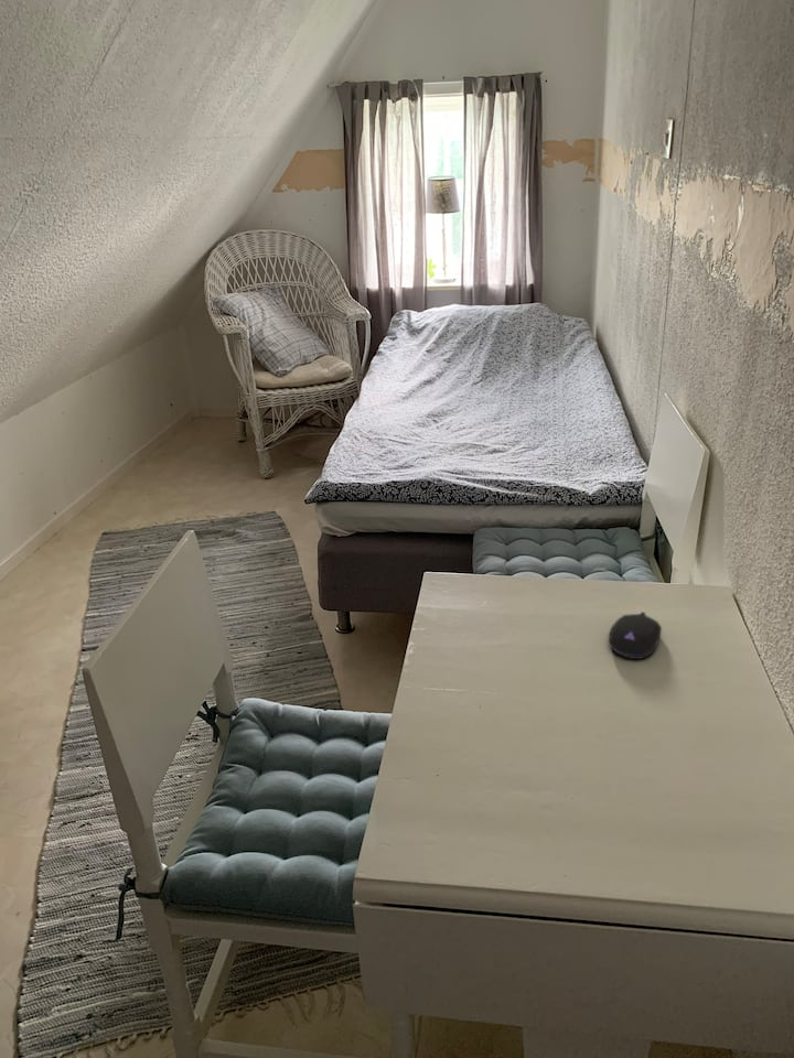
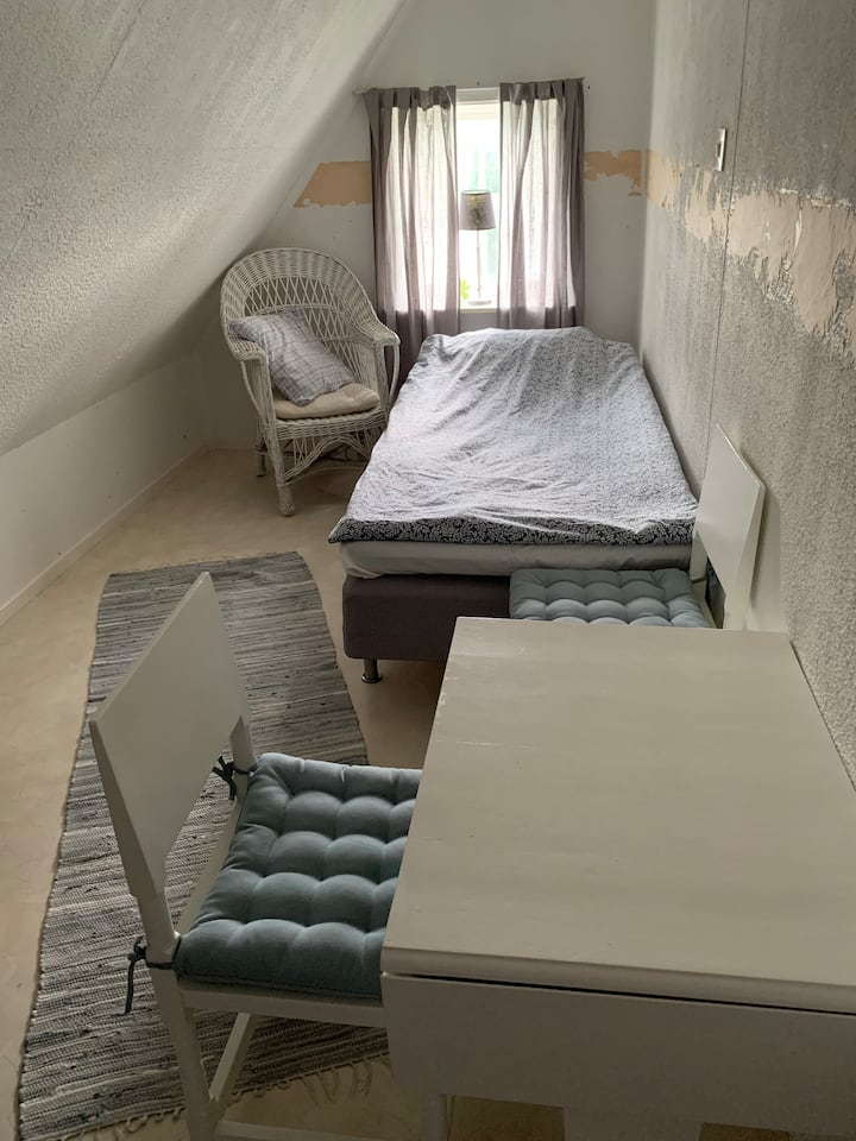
- computer mouse [608,611,663,660]
